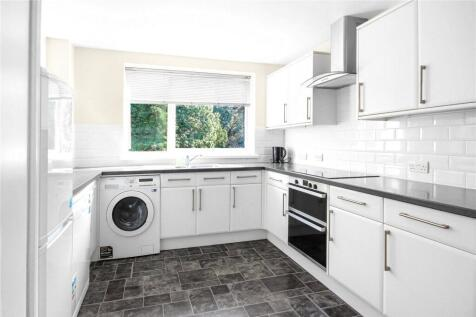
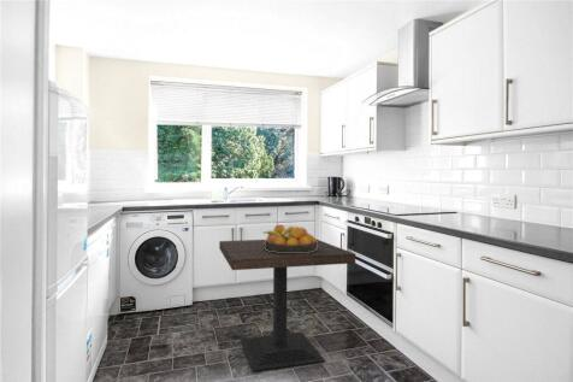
+ fruit bowl [262,224,318,253]
+ side table [218,239,356,372]
